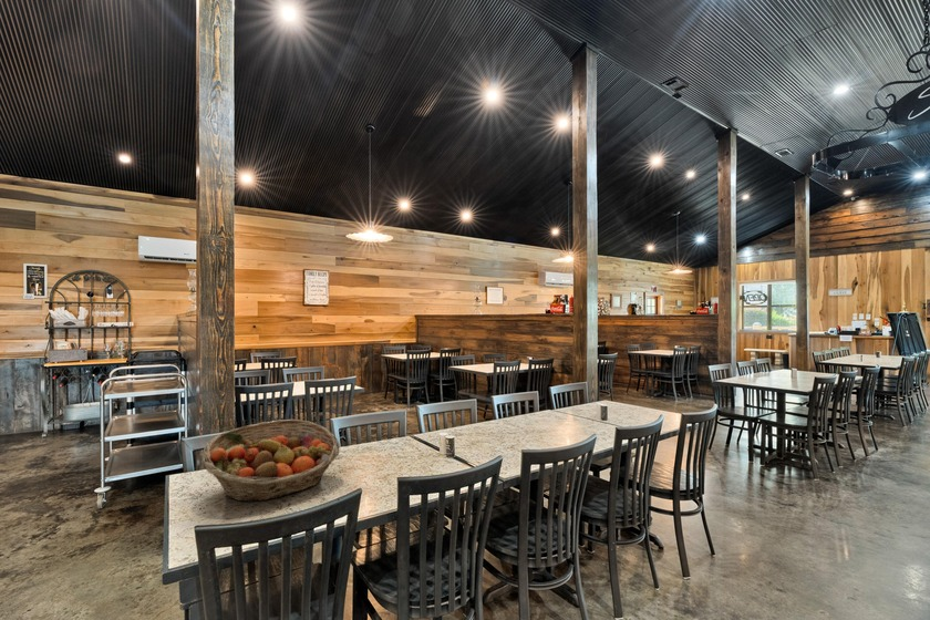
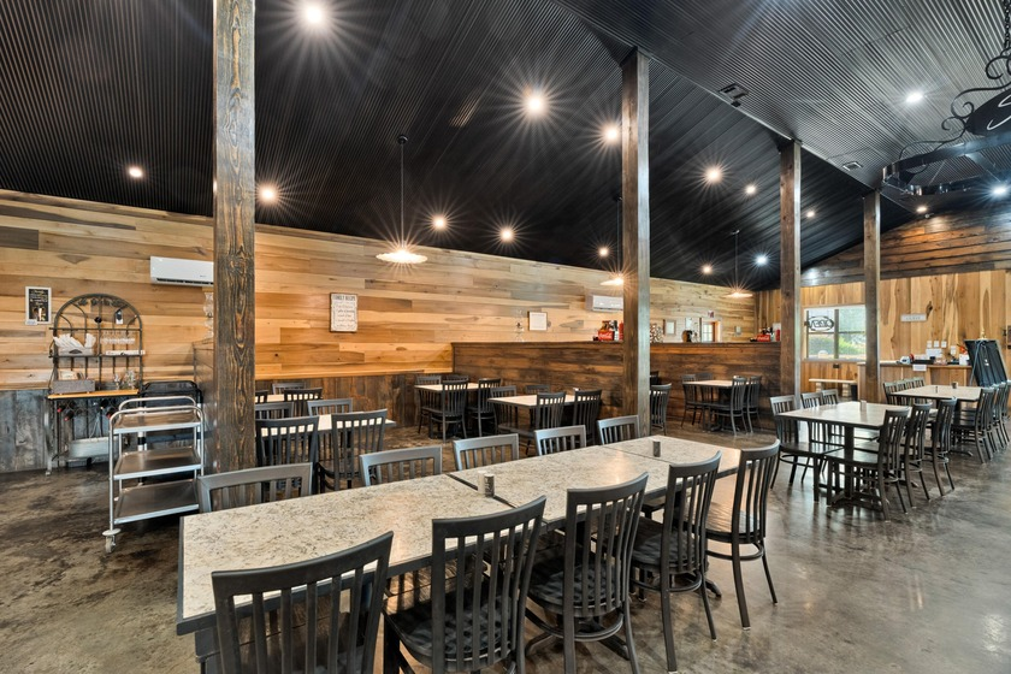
- fruit basket [202,418,341,503]
